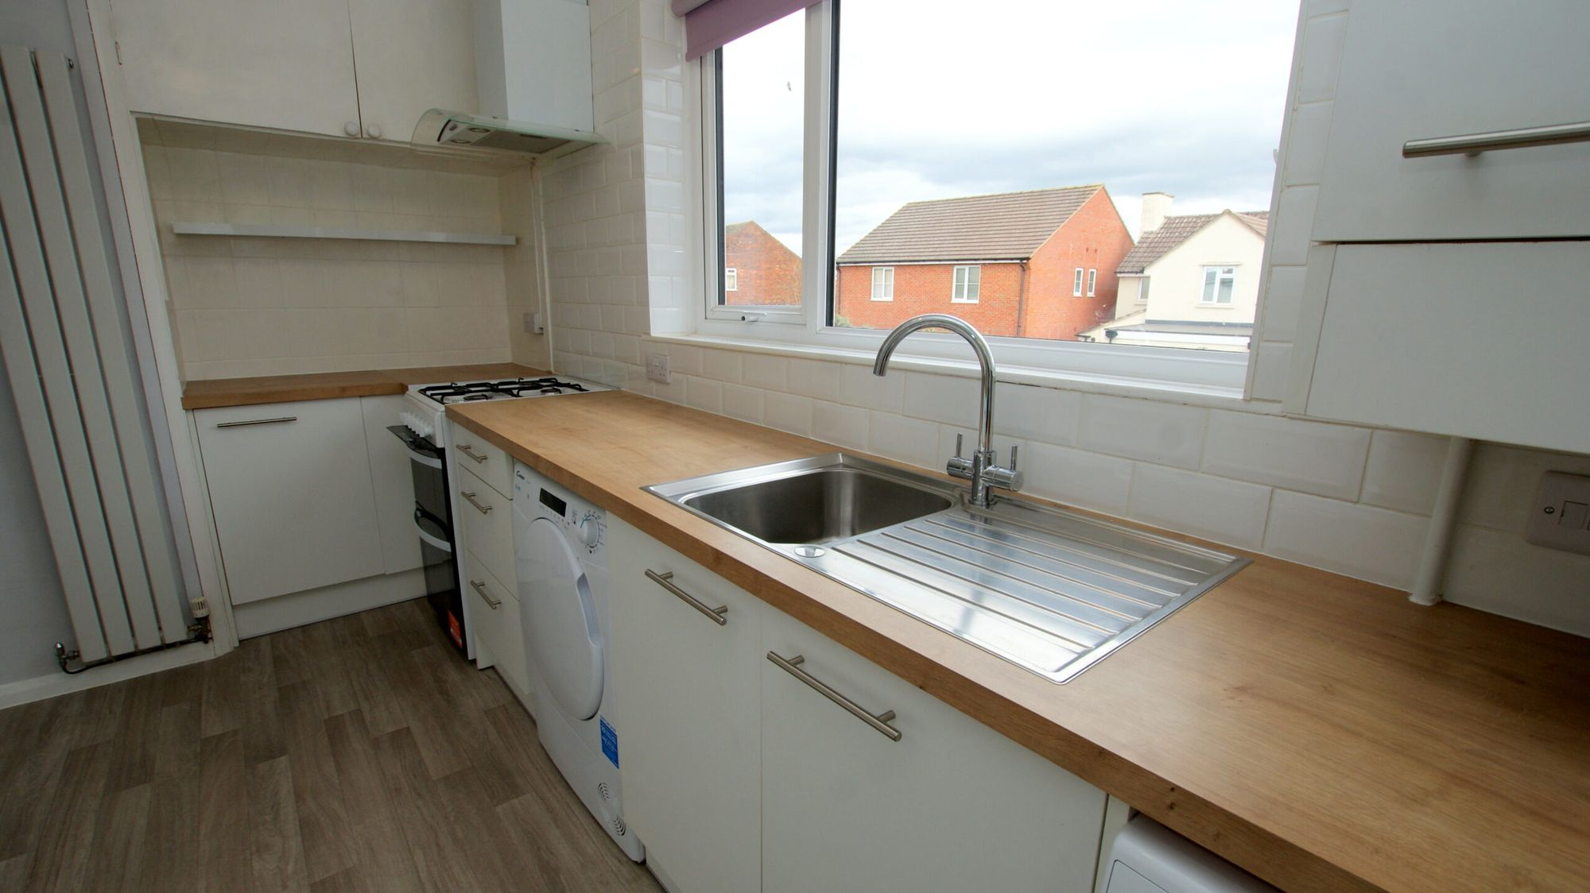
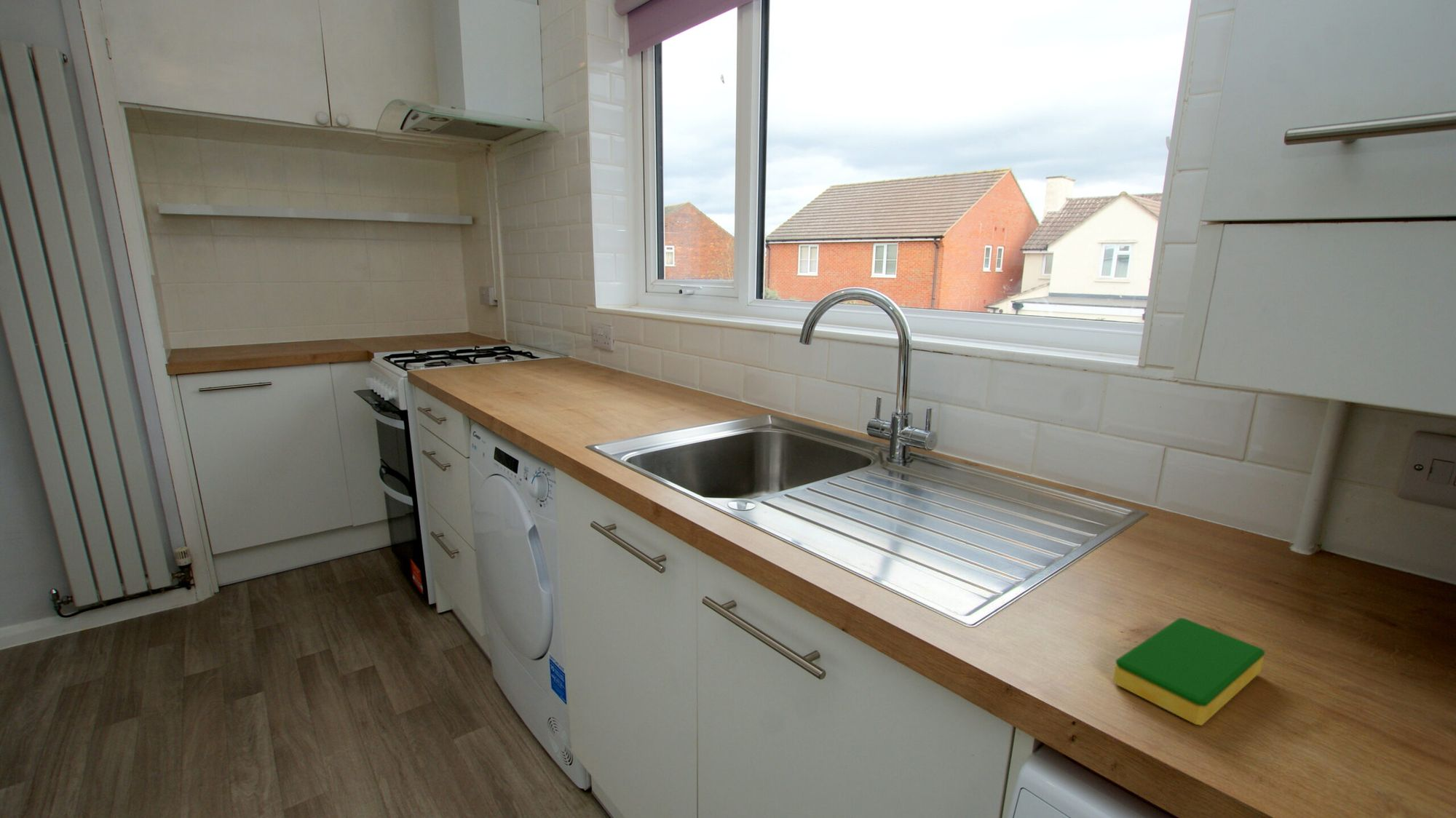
+ dish sponge [1112,617,1266,726]
